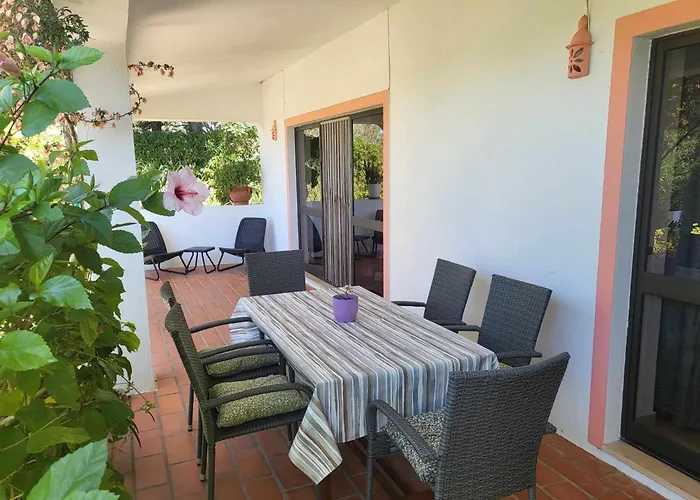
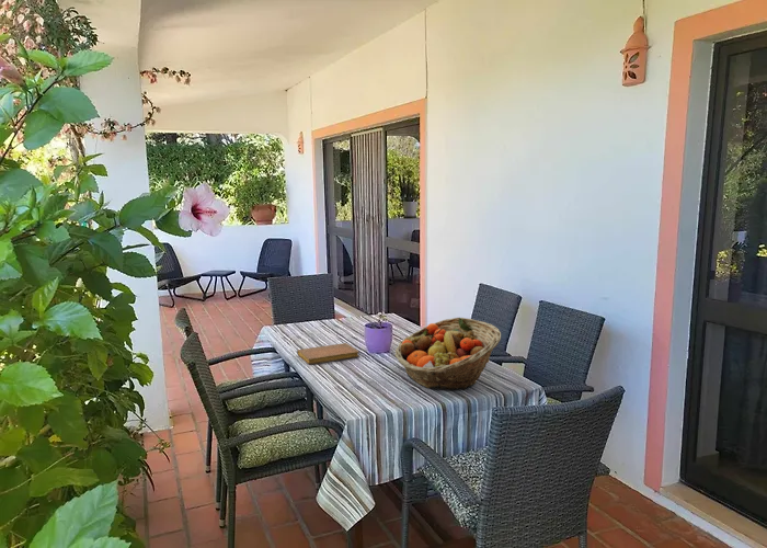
+ fruit basket [394,317,502,391]
+ notebook [296,342,360,365]
